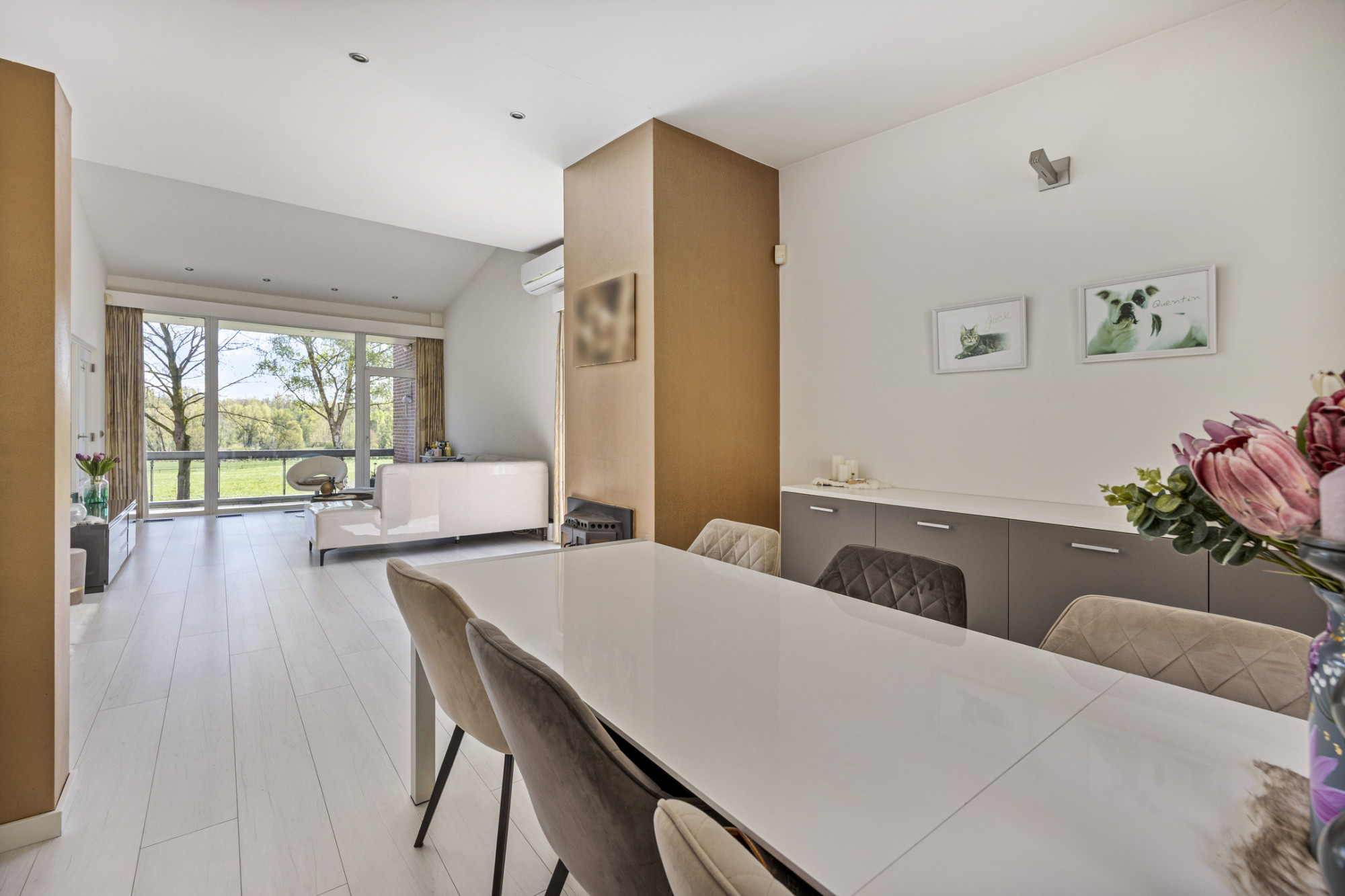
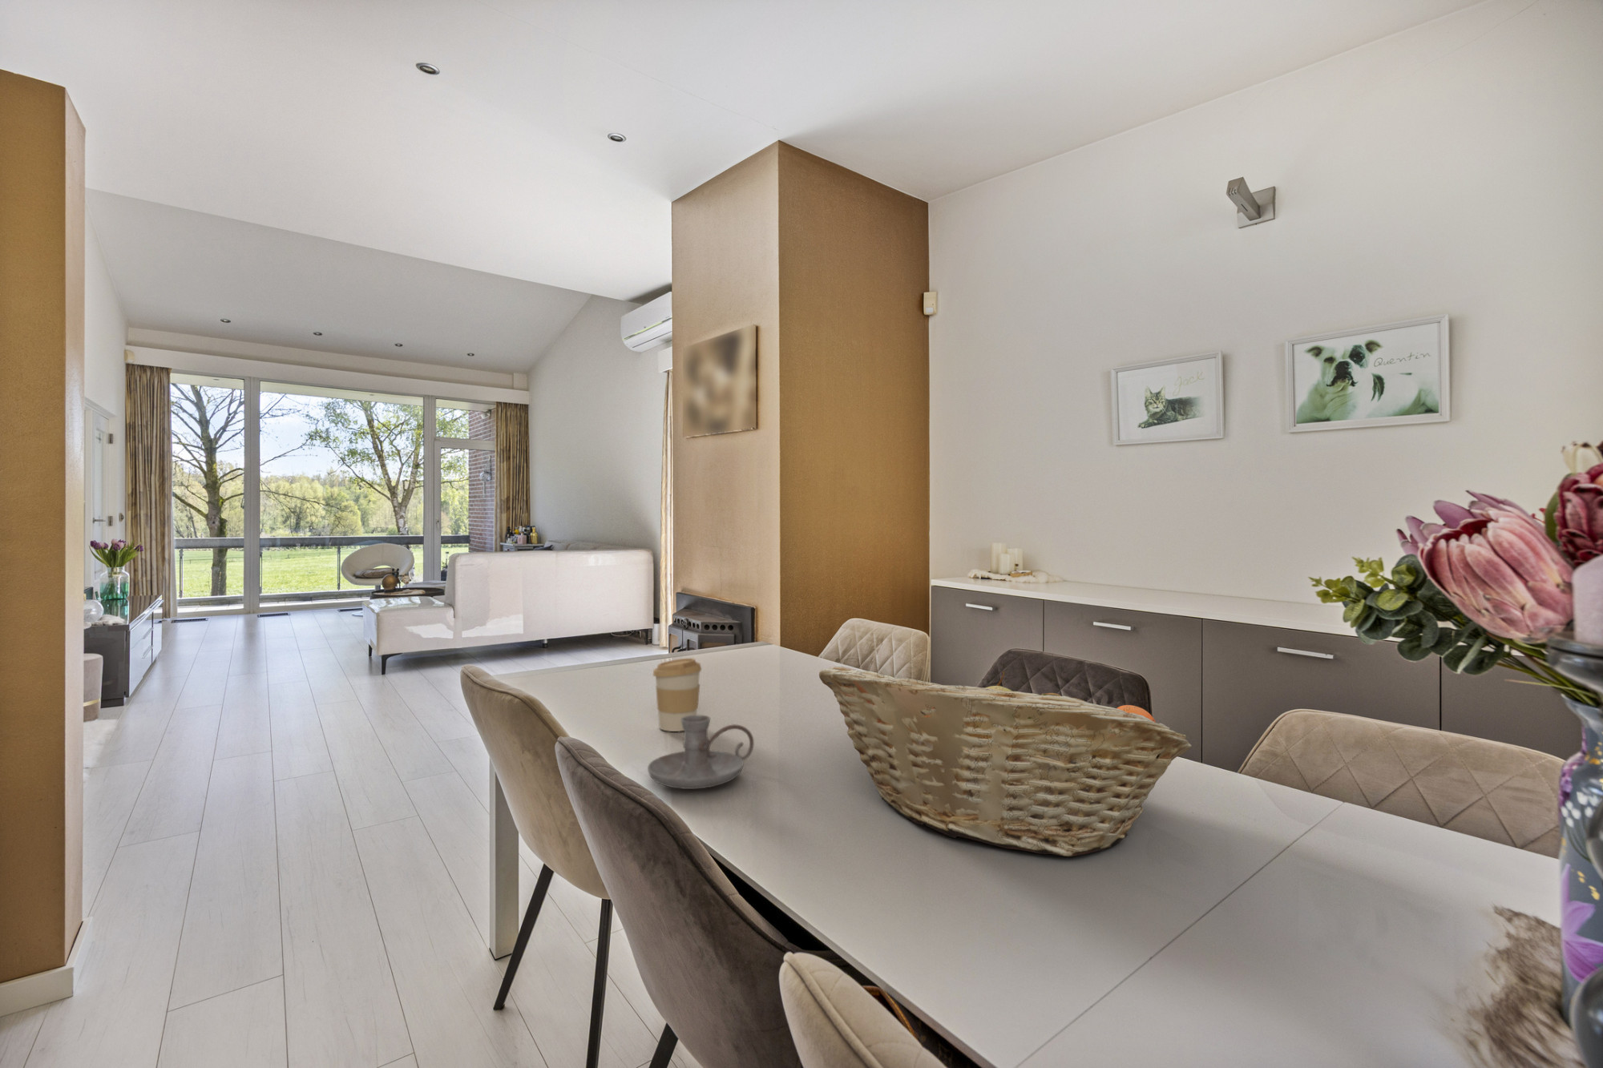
+ fruit basket [819,666,1193,857]
+ coffee cup [652,658,702,732]
+ candle holder [647,714,754,790]
